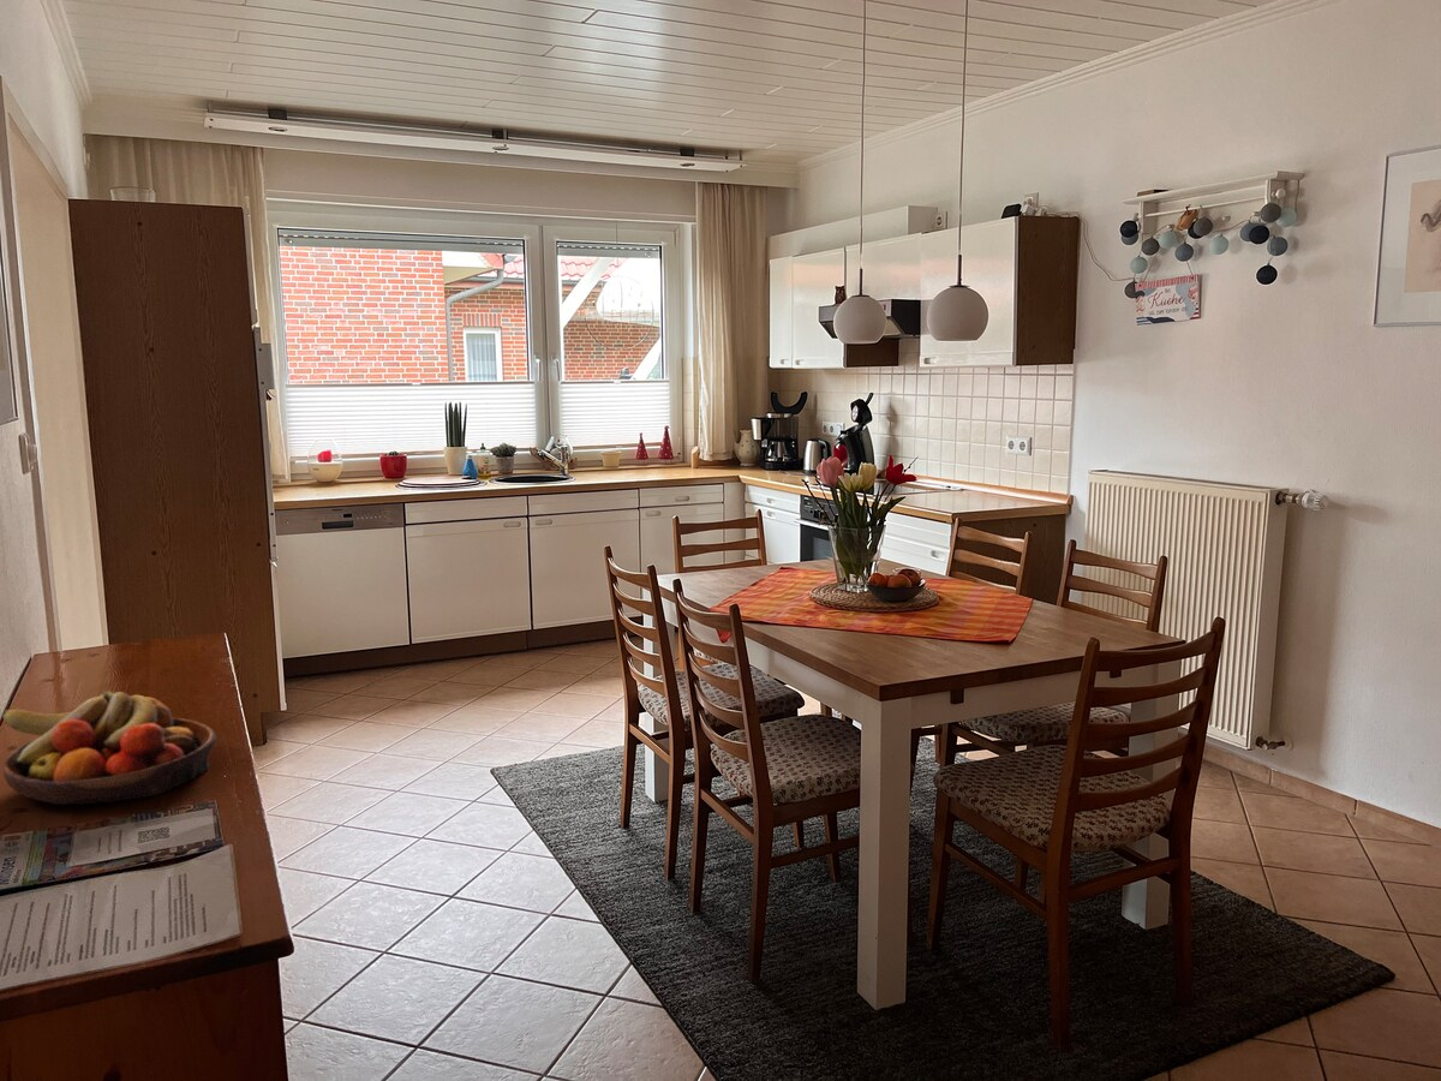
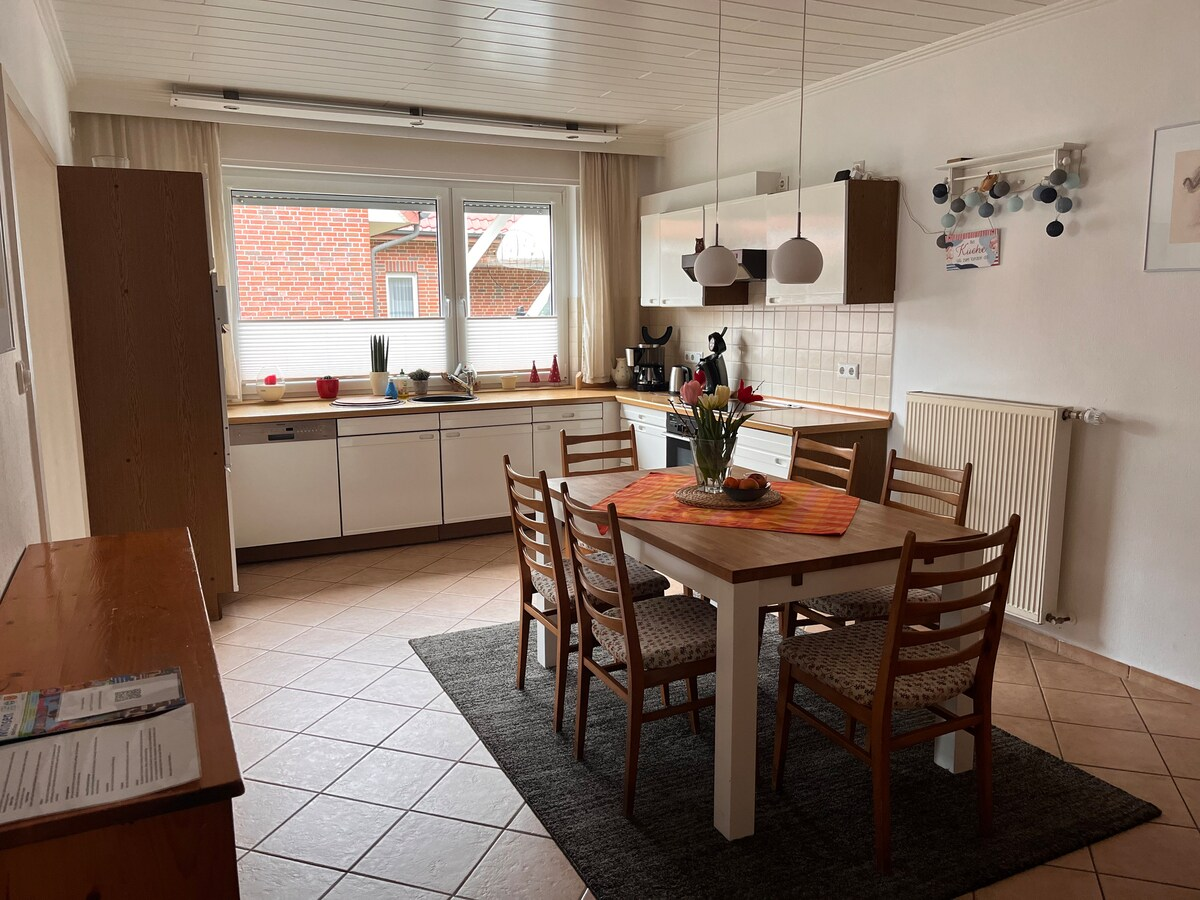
- fruit bowl [1,689,217,806]
